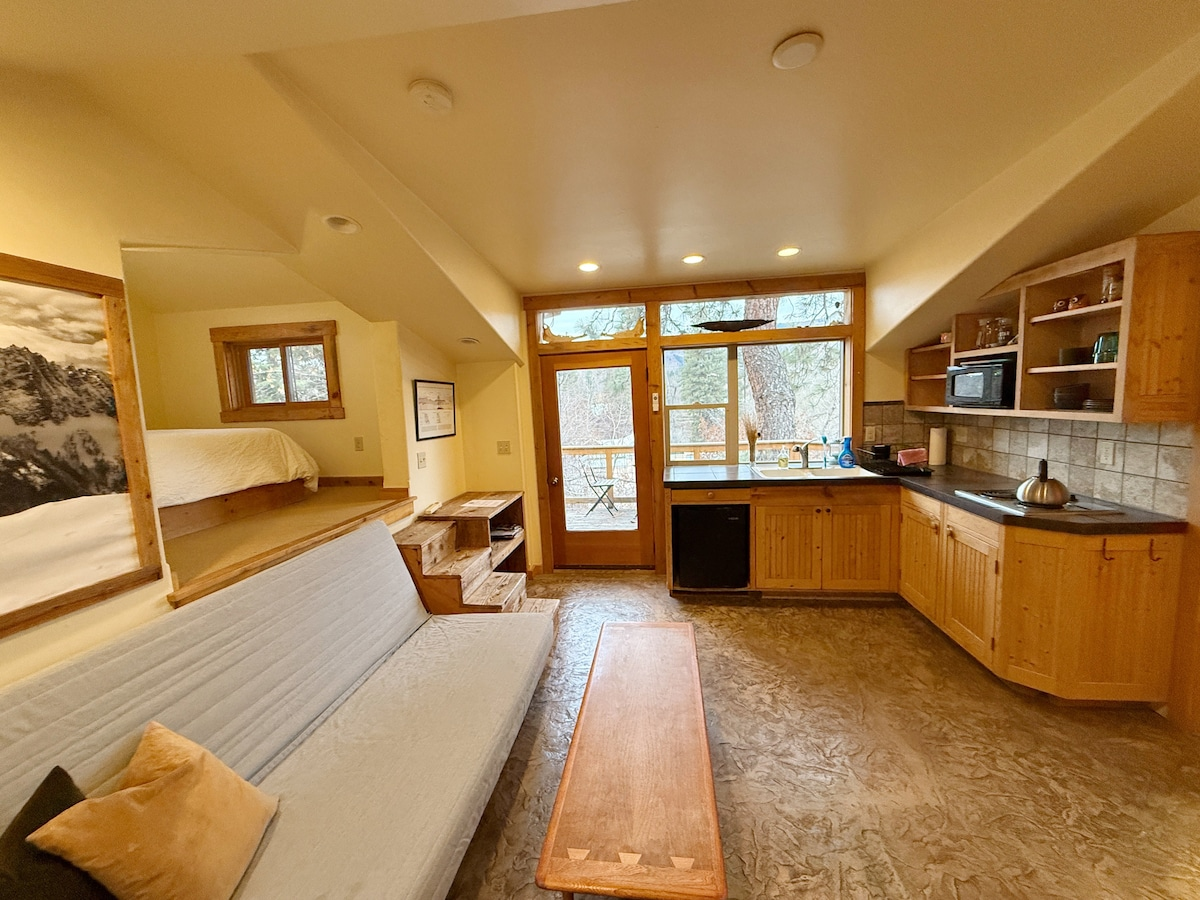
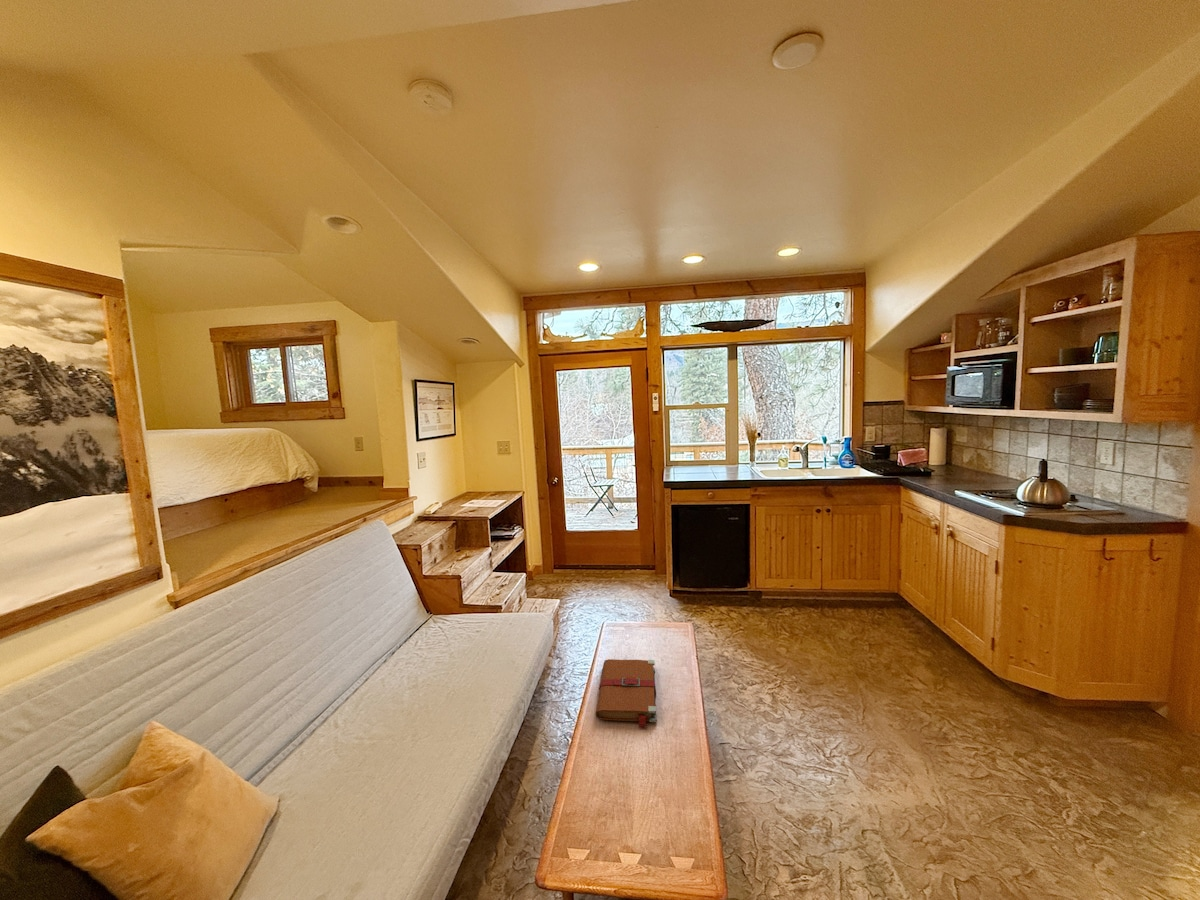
+ book [594,658,658,729]
